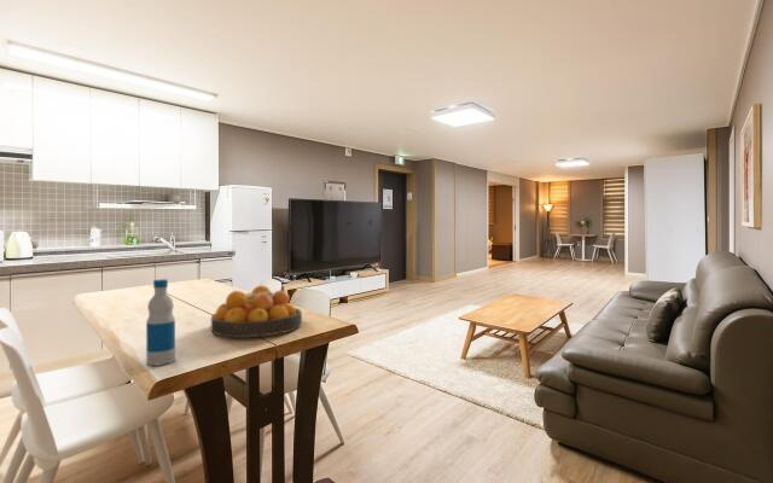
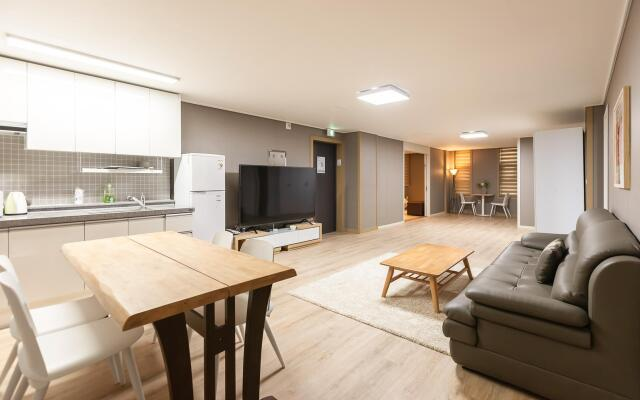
- fruit bowl [210,285,303,339]
- bottle [145,278,176,367]
